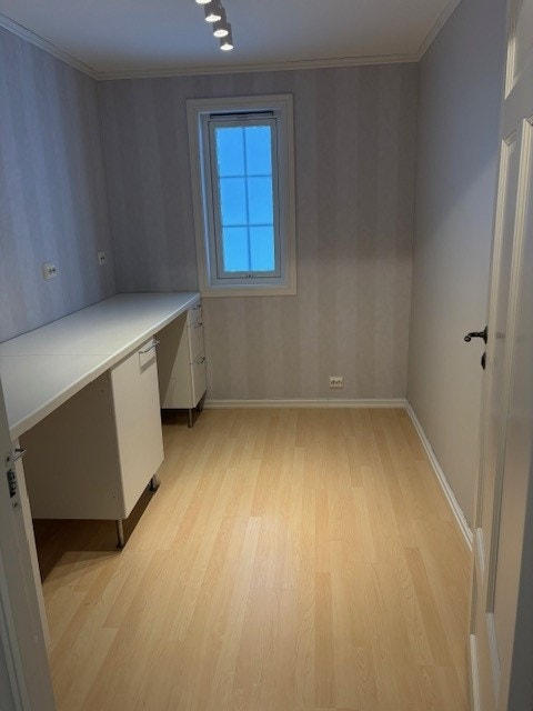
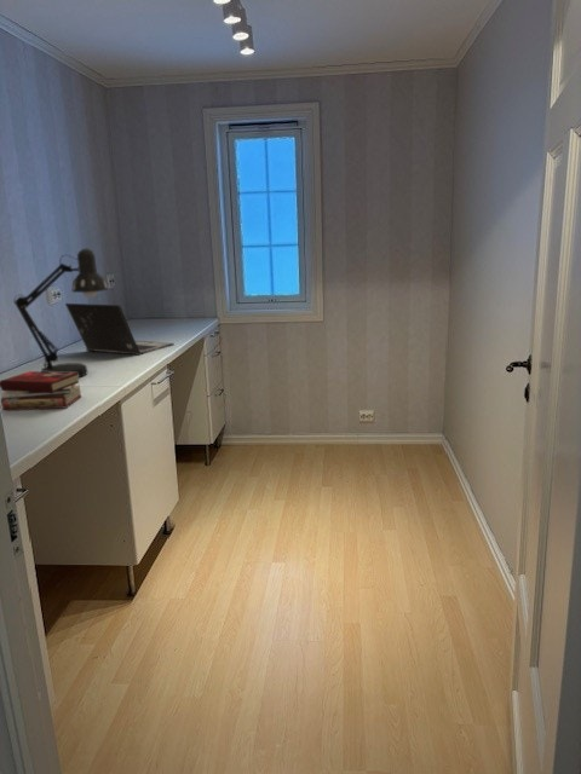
+ laptop [64,302,176,357]
+ book [0,370,82,411]
+ desk lamp [12,248,109,379]
